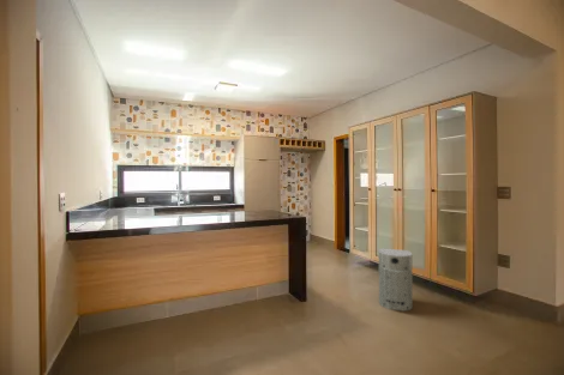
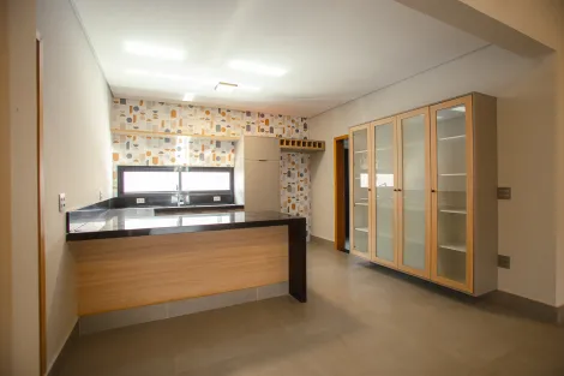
- fan [378,248,414,313]
